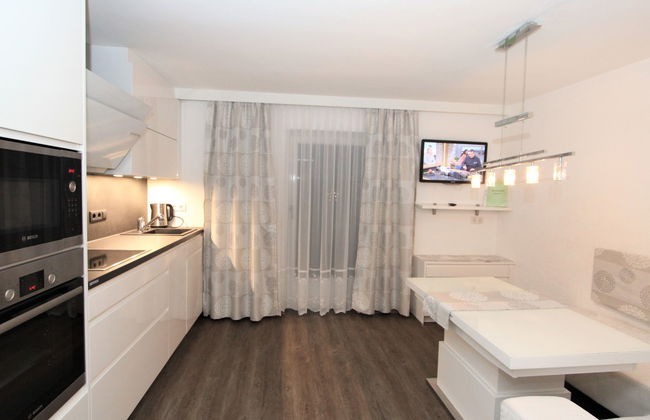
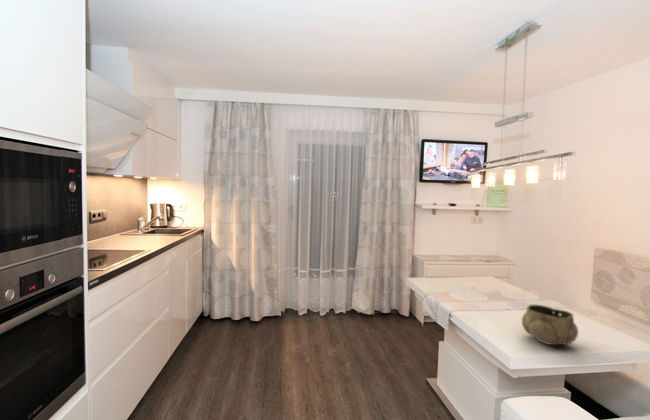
+ decorative bowl [521,304,579,347]
